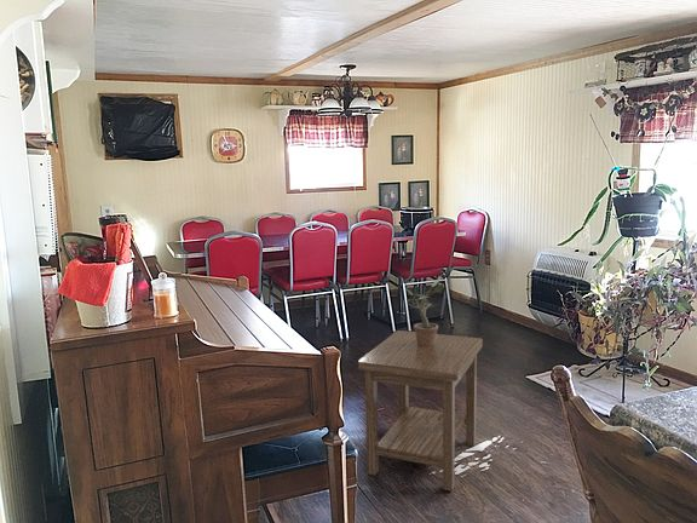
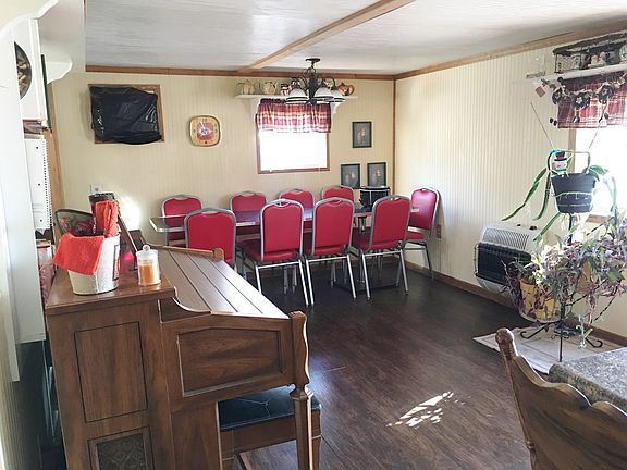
- side table [357,329,484,493]
- potted plant [404,276,445,346]
